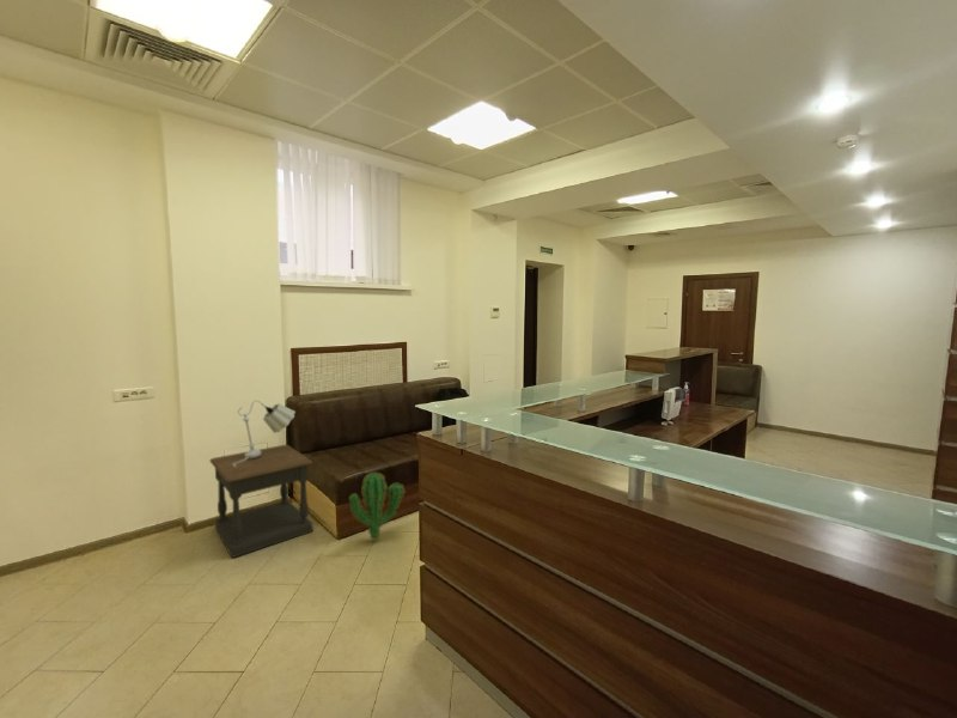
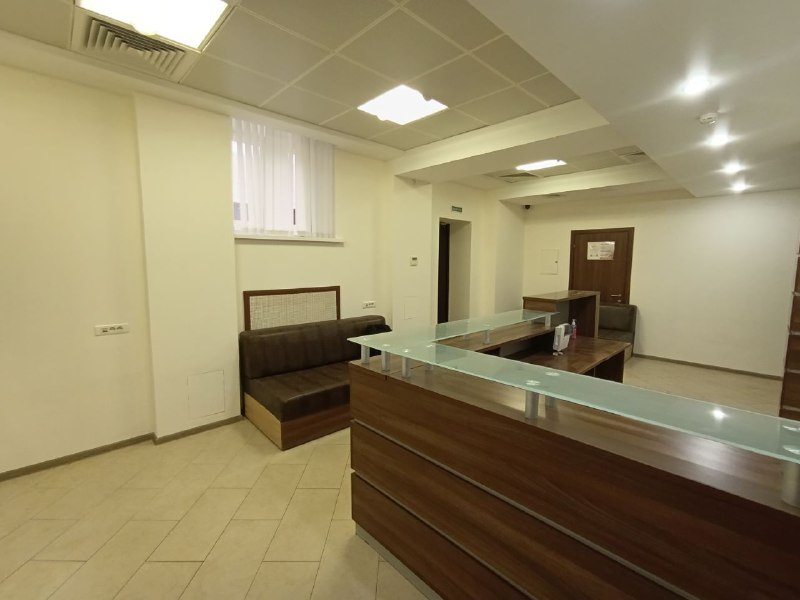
- table lamp [233,398,297,467]
- cactus [348,470,407,541]
- side table [208,444,315,559]
